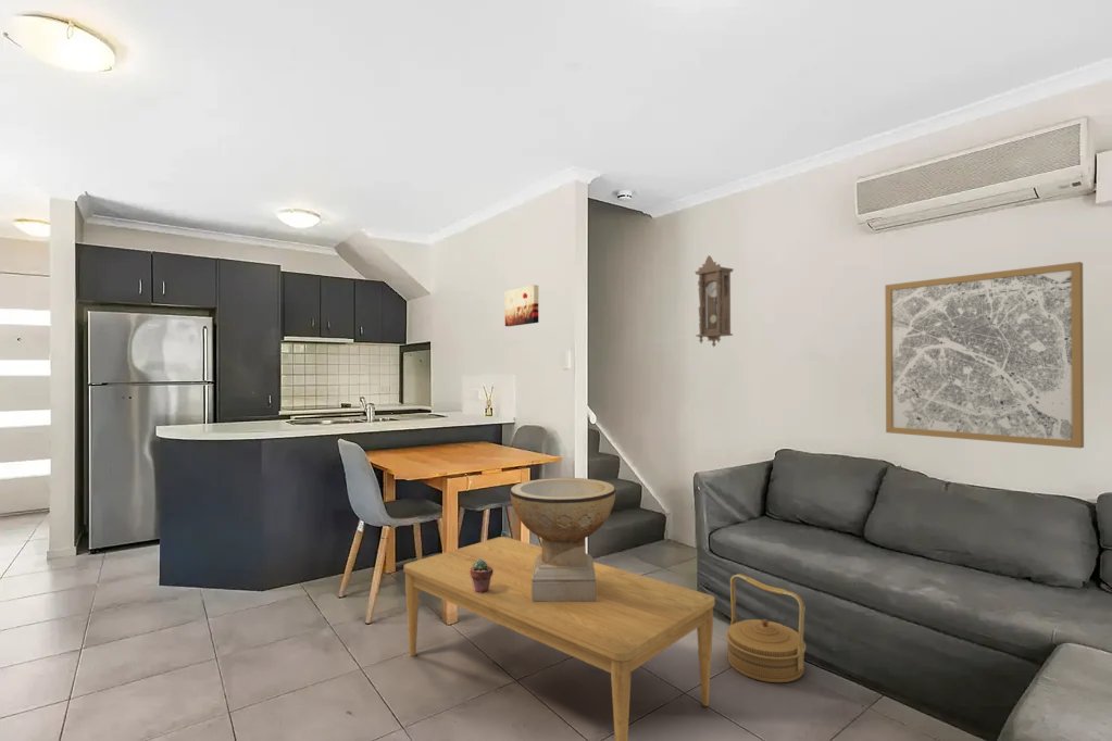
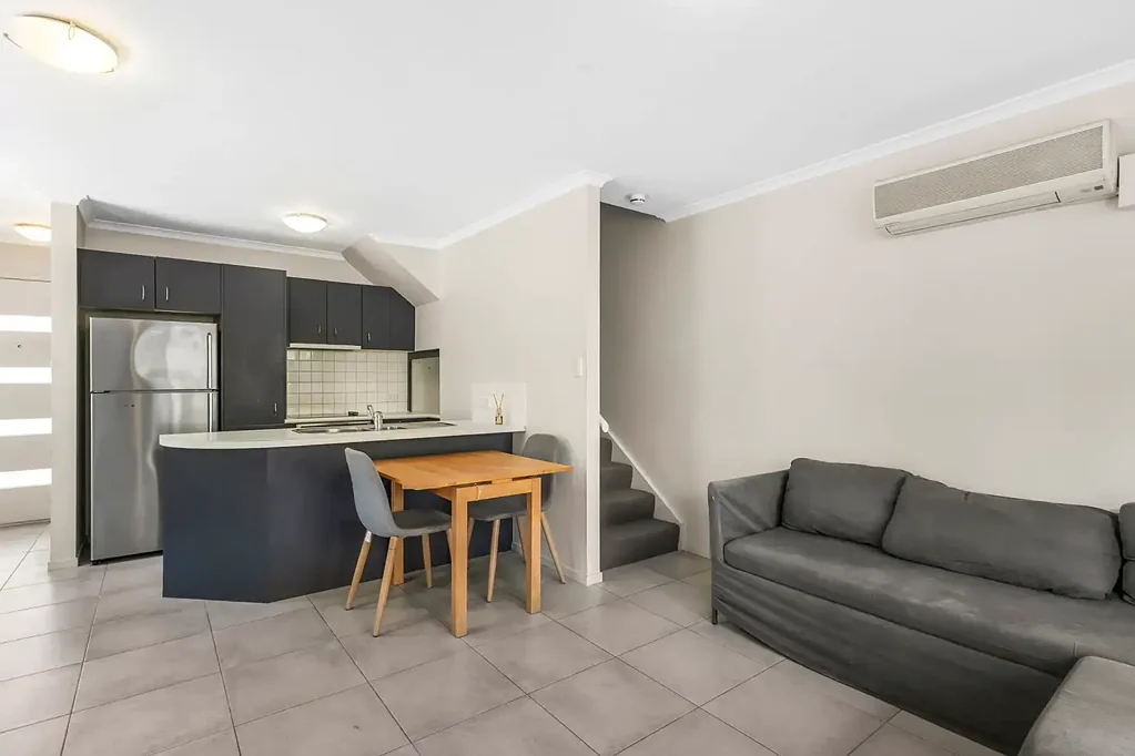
- wall art [504,284,539,327]
- potted succulent [470,560,493,593]
- basket [725,573,807,683]
- decorative bowl [509,477,616,602]
- coffee table [403,536,716,741]
- wall art [884,261,1085,450]
- pendulum clock [694,254,735,348]
